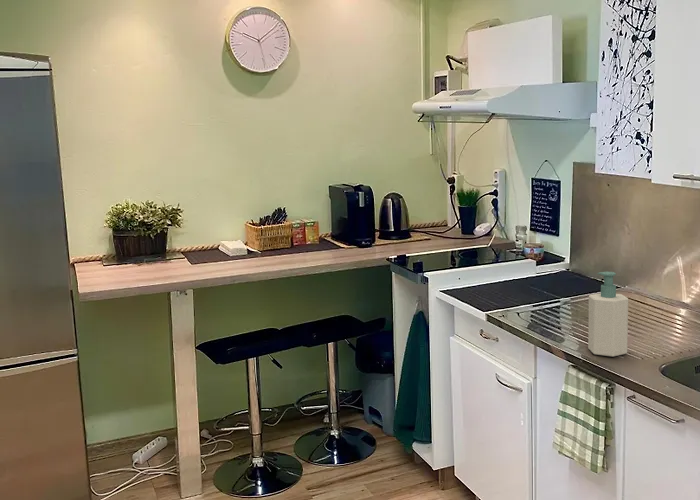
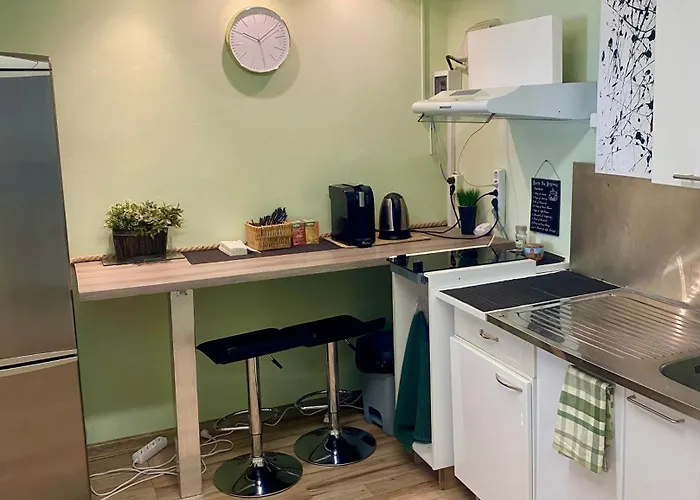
- soap bottle [587,271,629,357]
